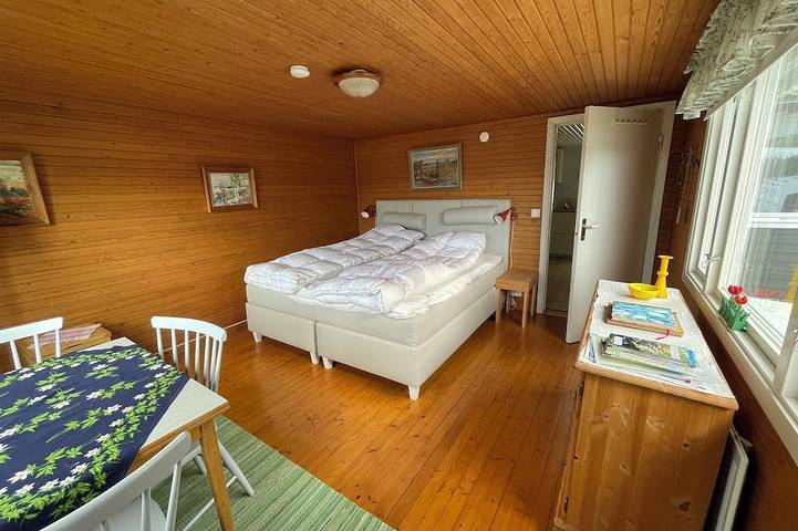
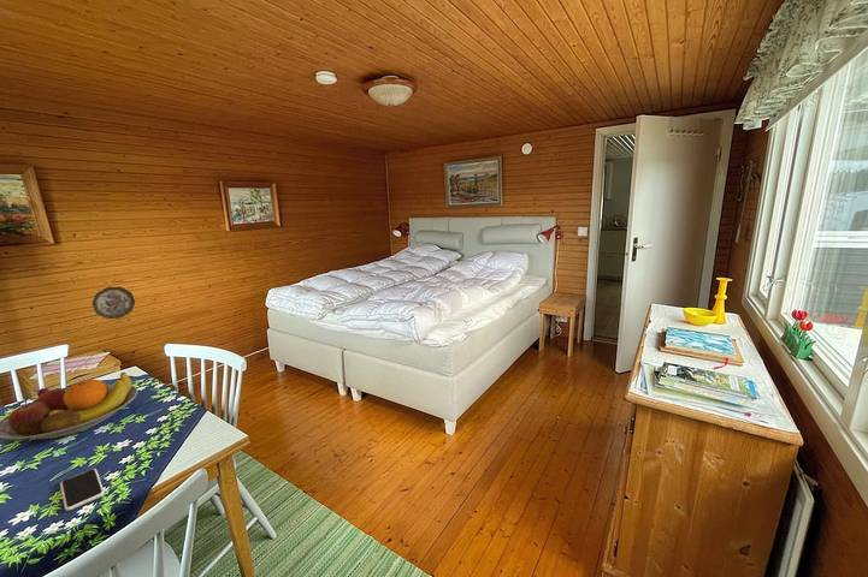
+ fruit bowl [0,371,138,440]
+ decorative plate [91,286,136,320]
+ smartphone [59,468,106,512]
